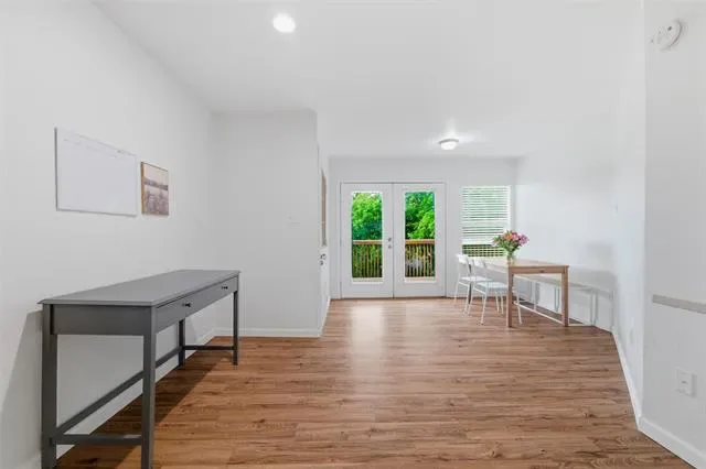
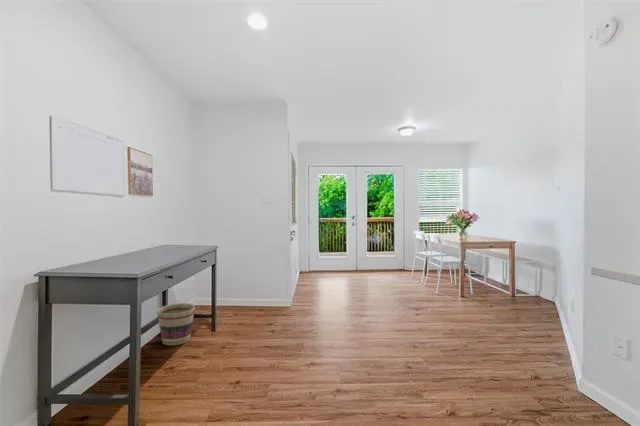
+ basket [156,302,196,346]
